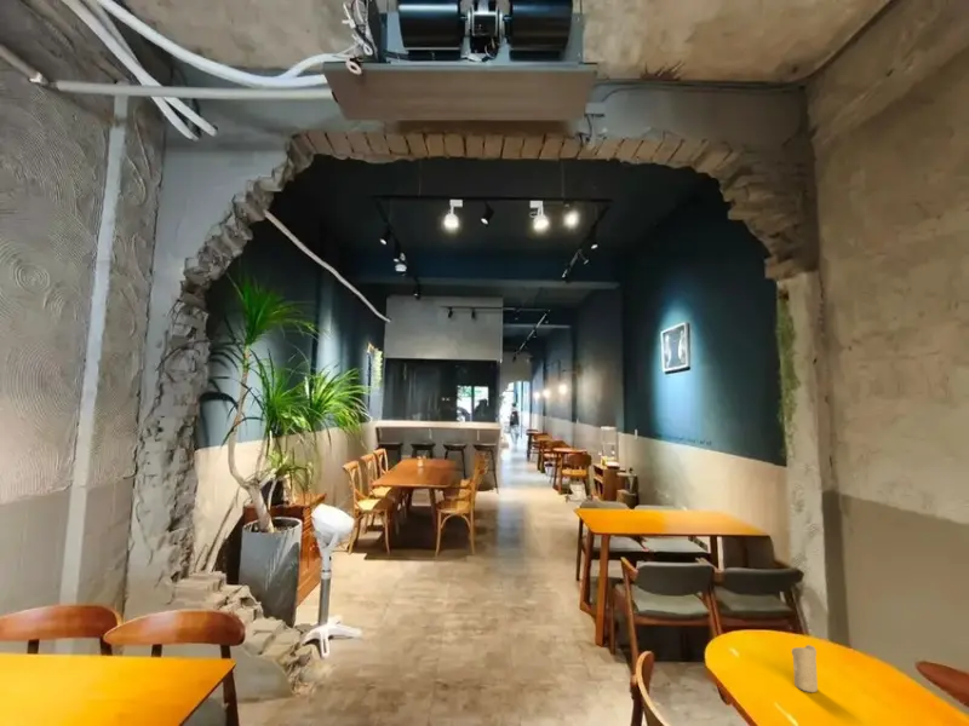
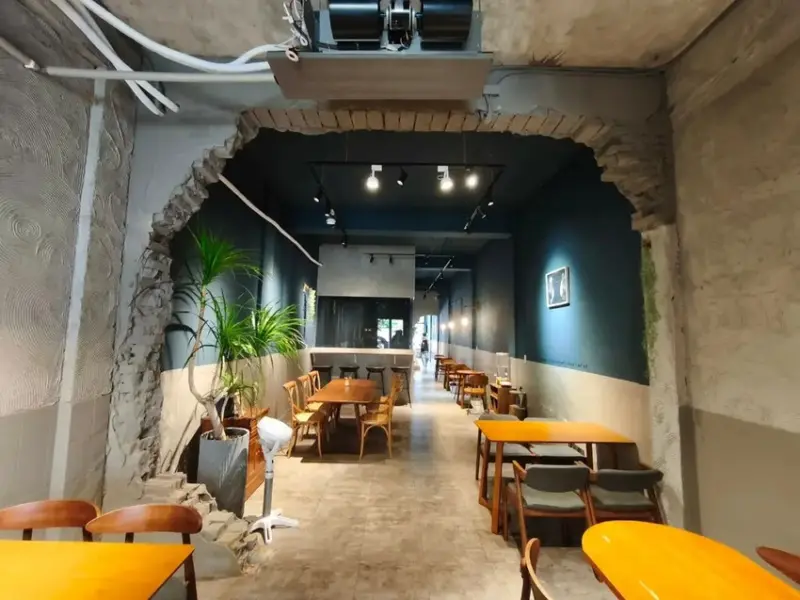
- candle [791,644,819,693]
